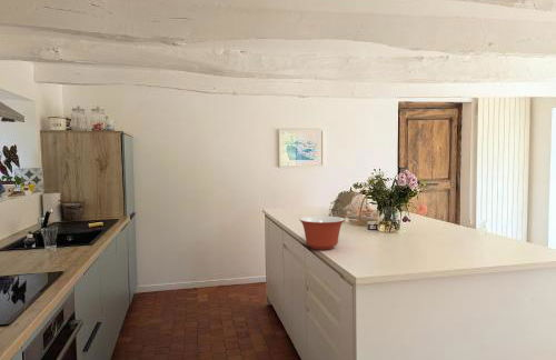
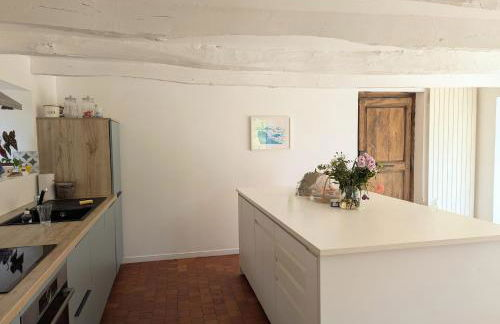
- mixing bowl [298,214,346,251]
